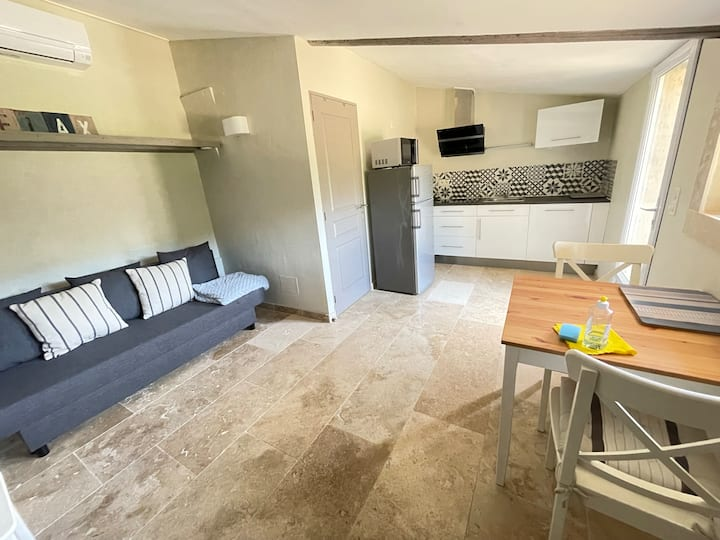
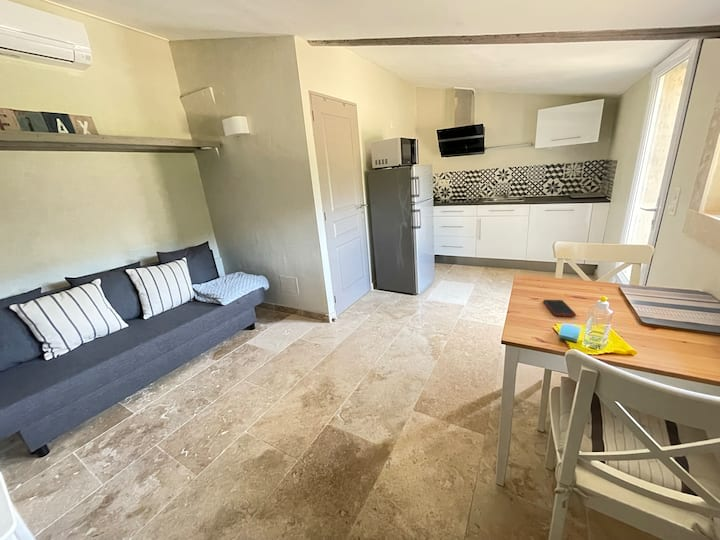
+ cell phone [542,299,577,318]
